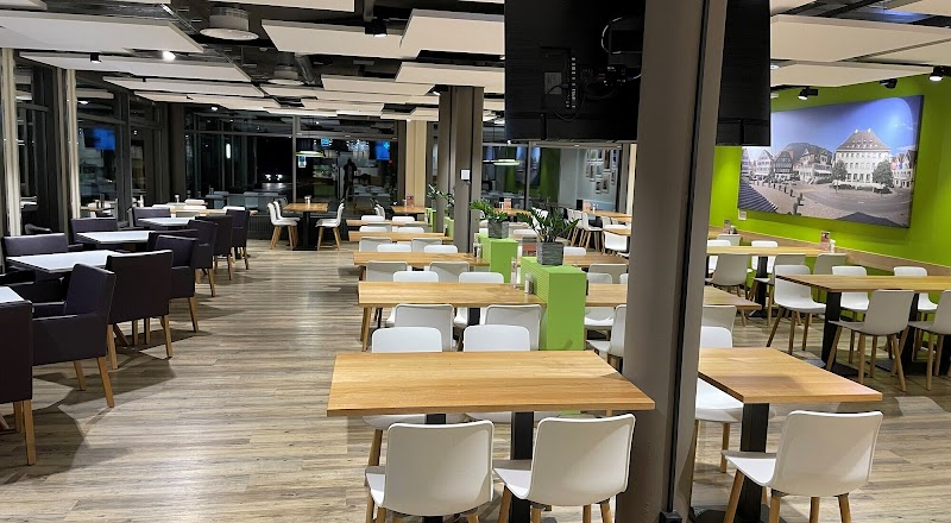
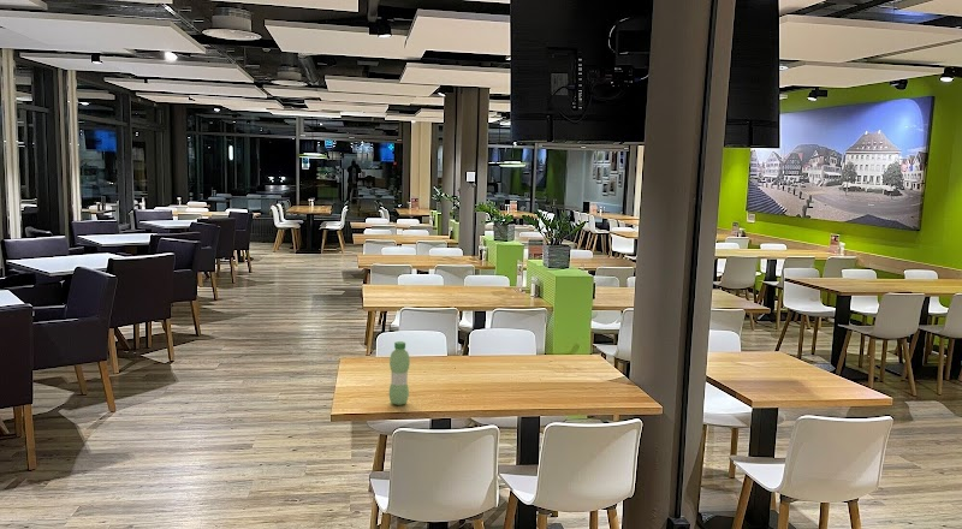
+ water bottle [388,340,411,406]
